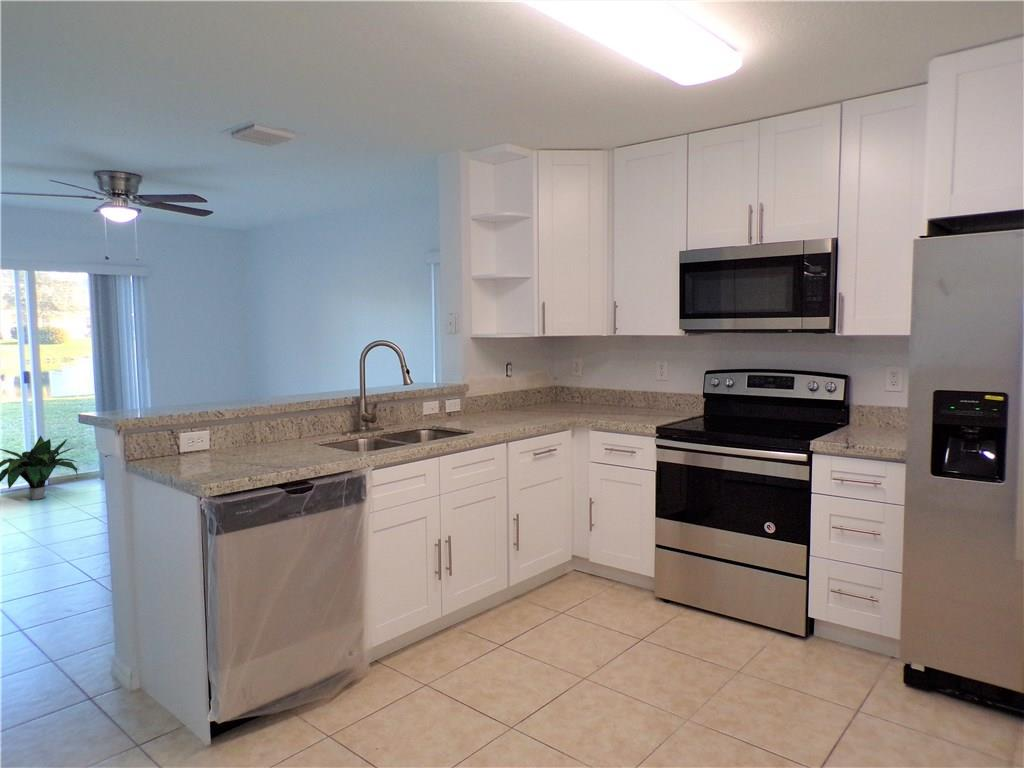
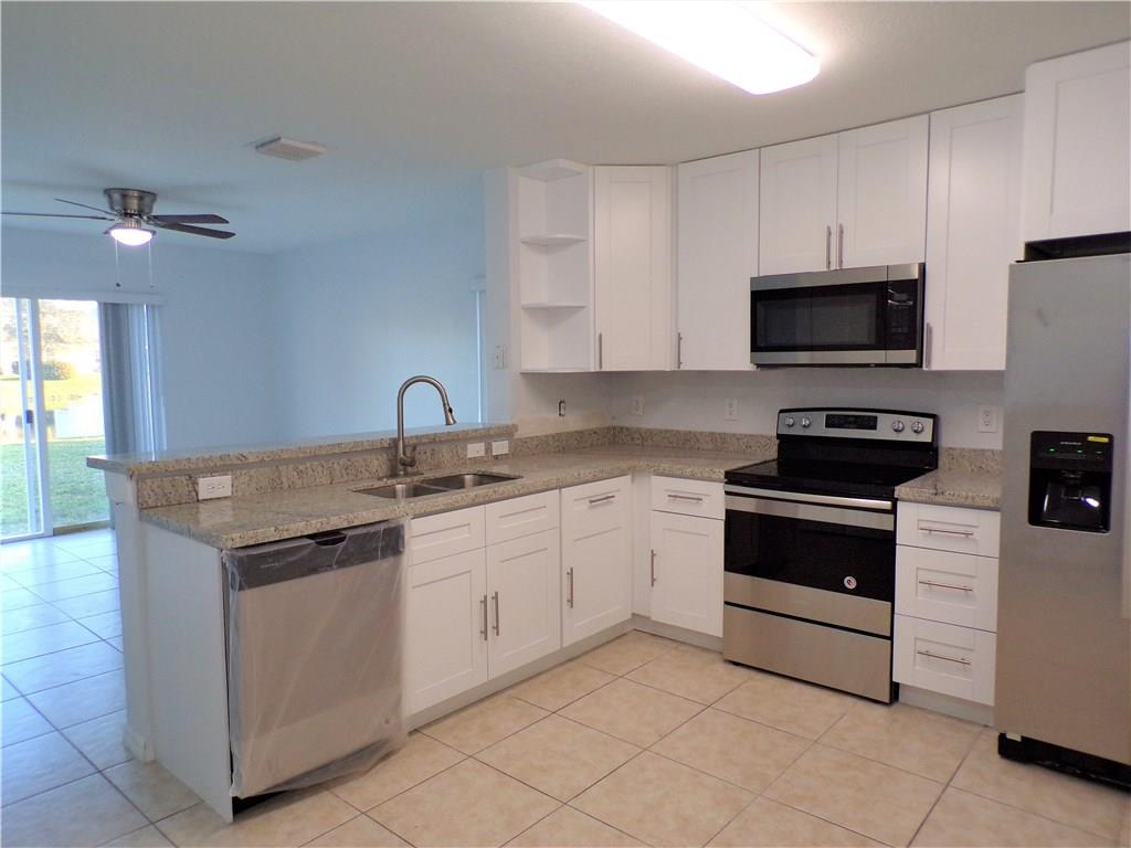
- potted plant [0,435,80,501]
